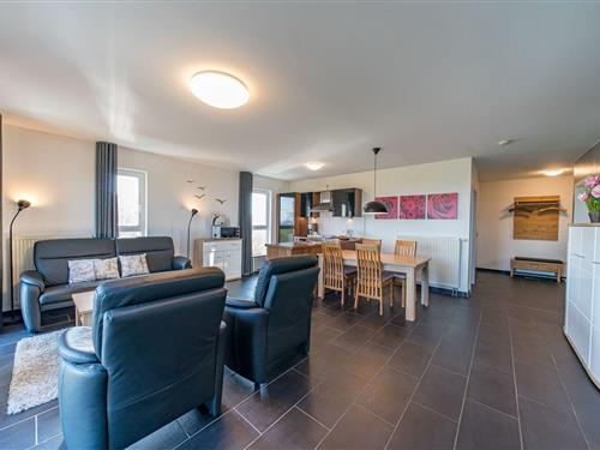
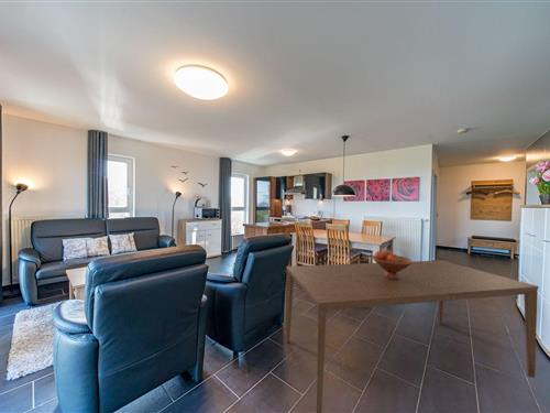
+ dining table [285,259,539,413]
+ fruit bowl [372,249,414,280]
